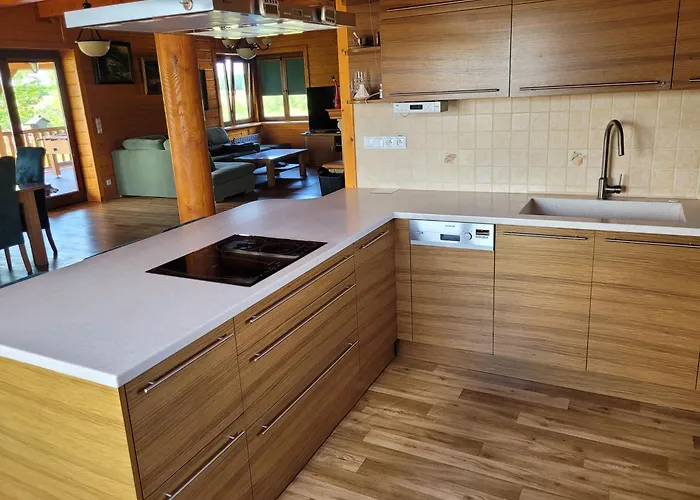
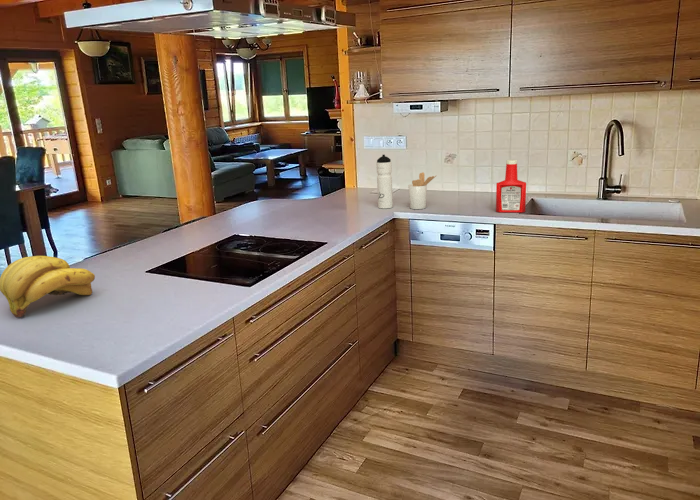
+ utensil holder [407,171,438,210]
+ water bottle [375,154,394,209]
+ banana bunch [0,255,96,318]
+ soap bottle [495,159,527,213]
